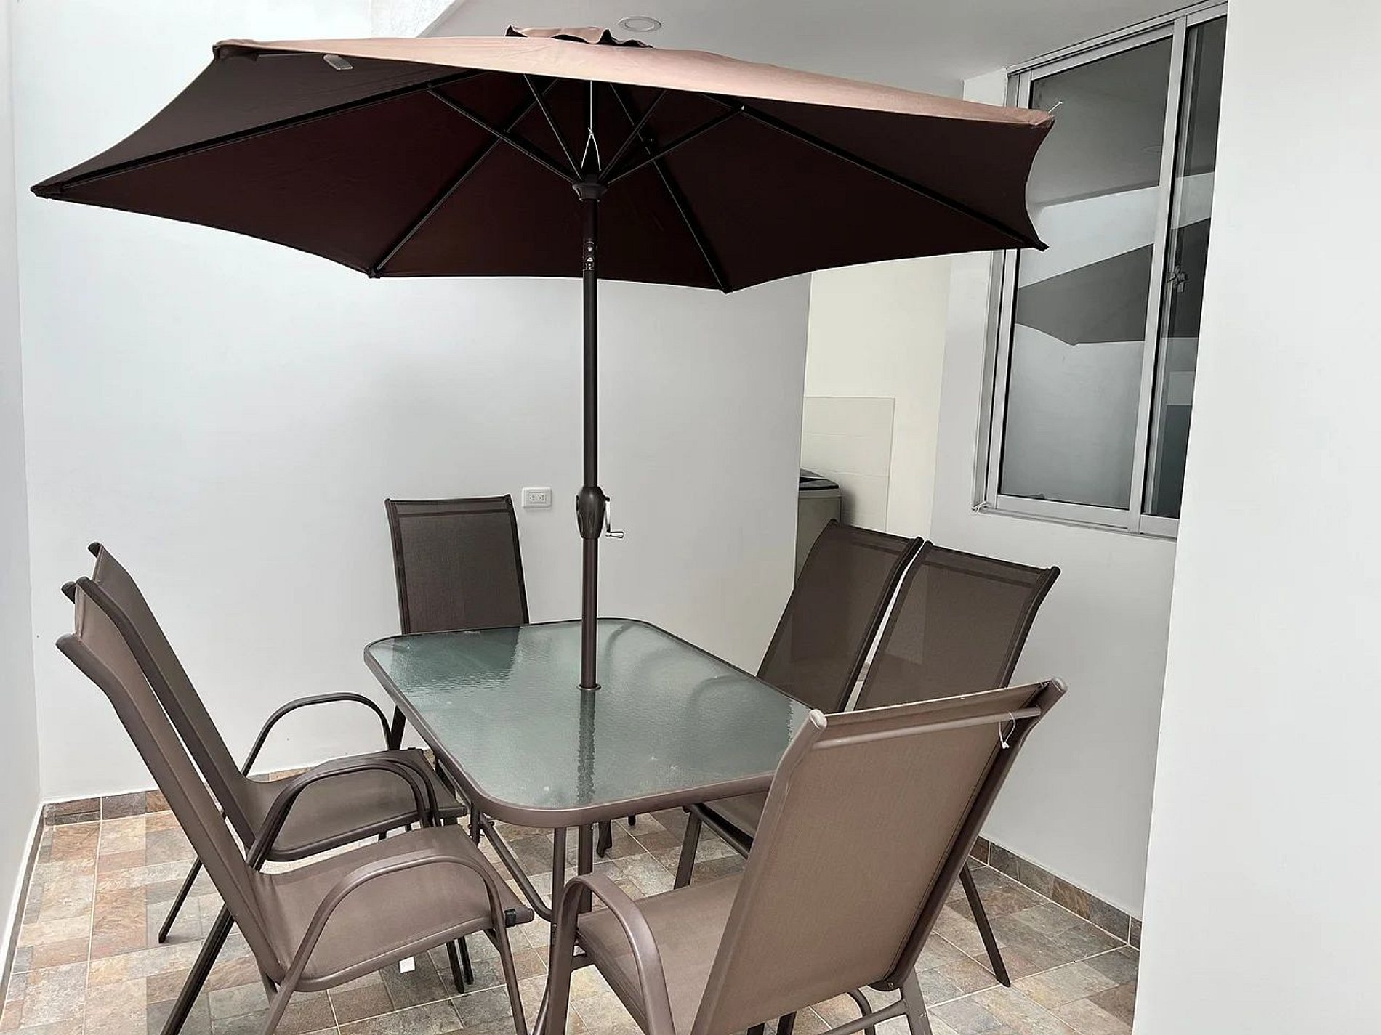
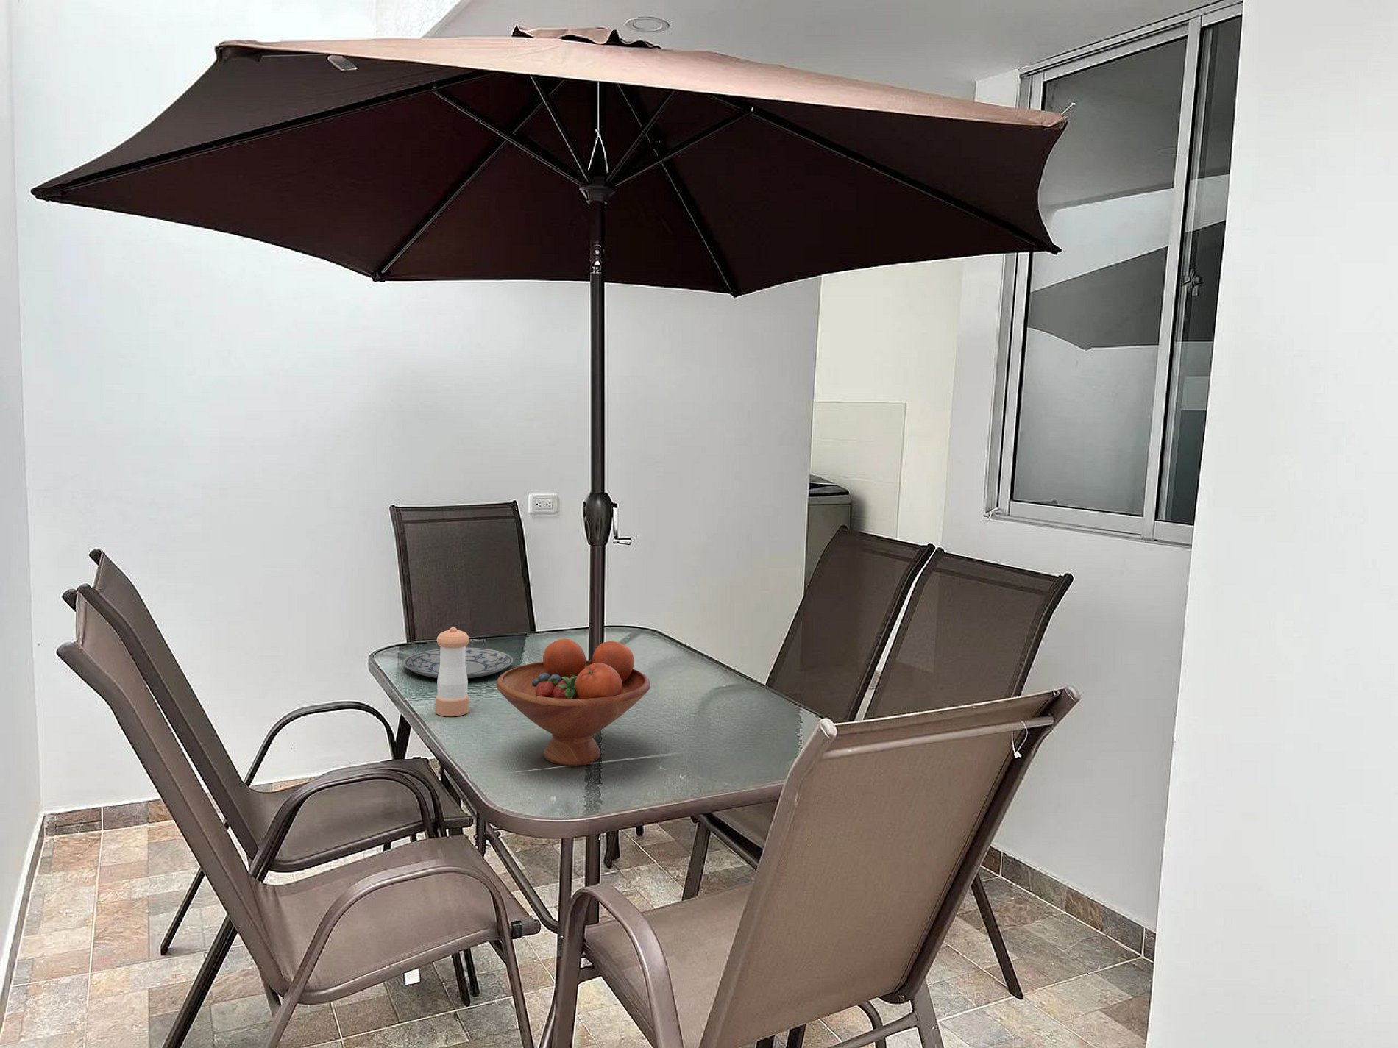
+ plate [403,646,514,679]
+ pepper shaker [435,626,470,717]
+ fruit bowl [495,637,652,767]
